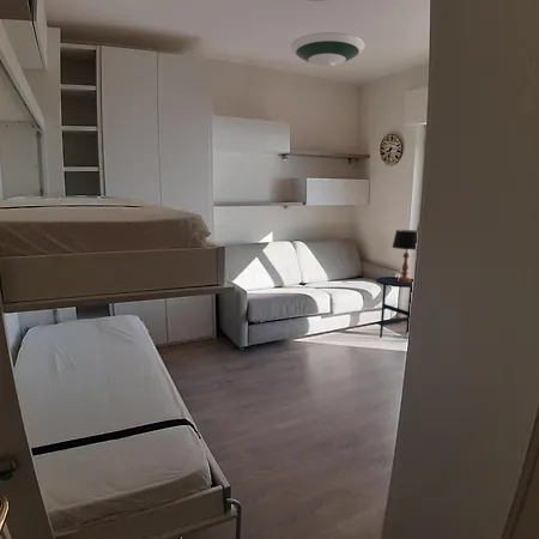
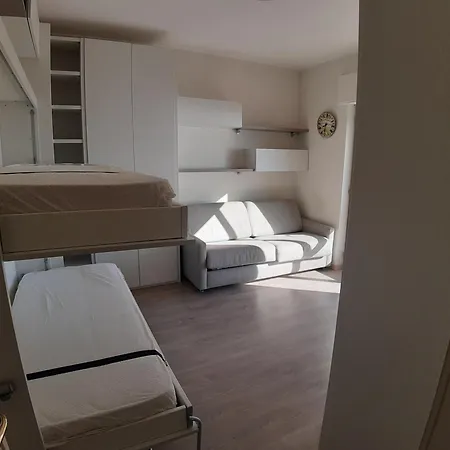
- side table [375,275,414,341]
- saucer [290,31,367,69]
- table lamp [392,229,418,283]
